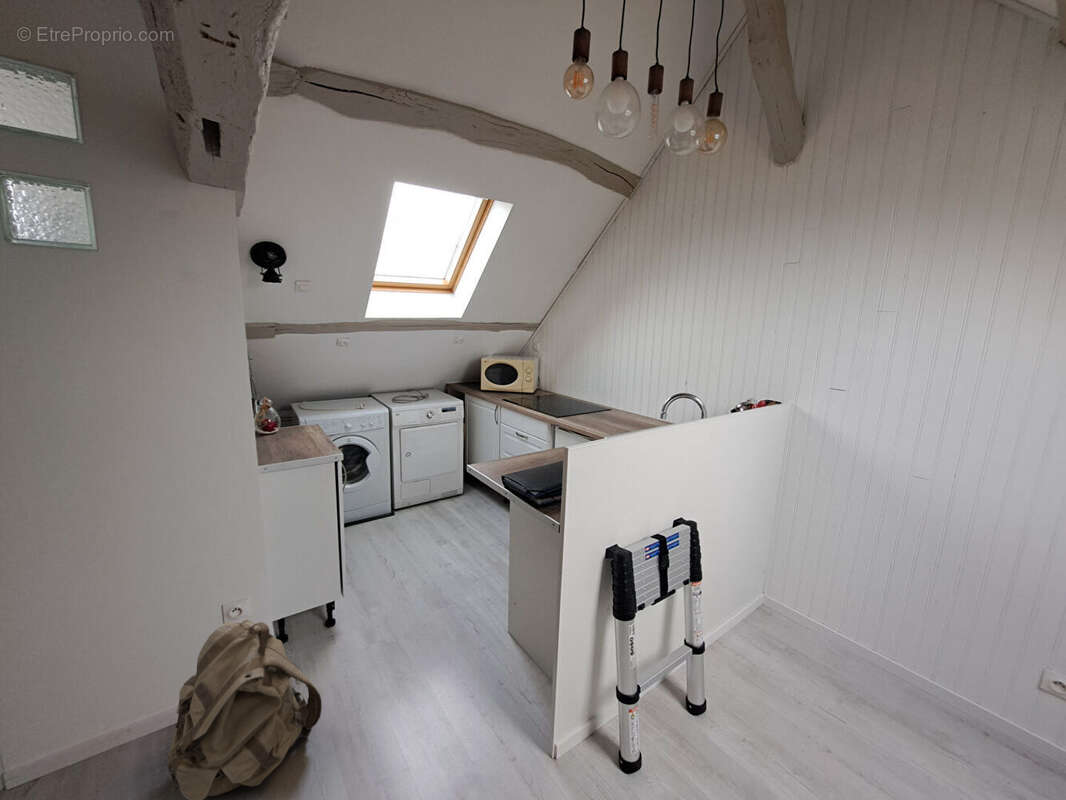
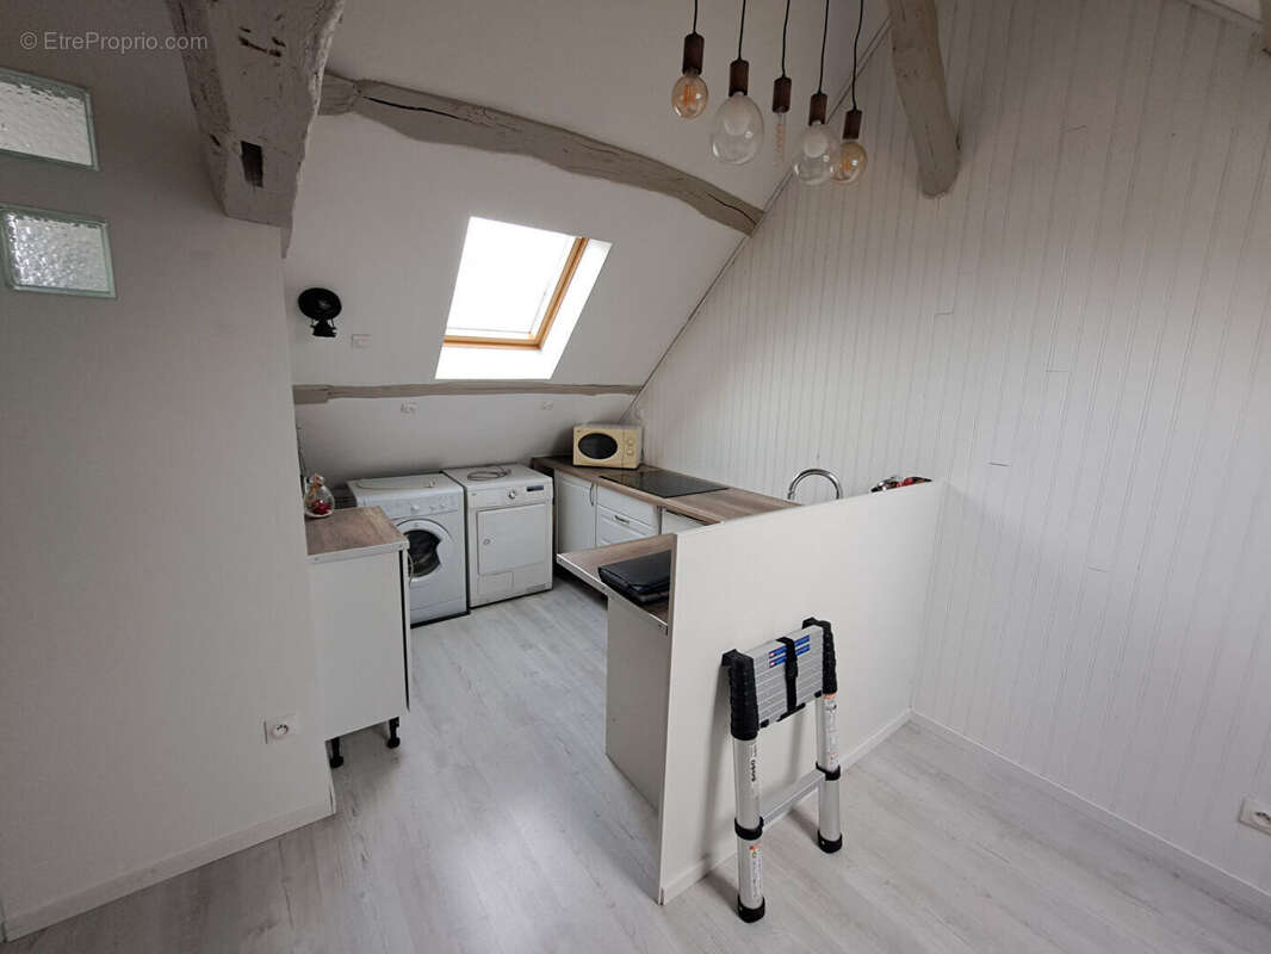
- backpack [166,619,323,800]
